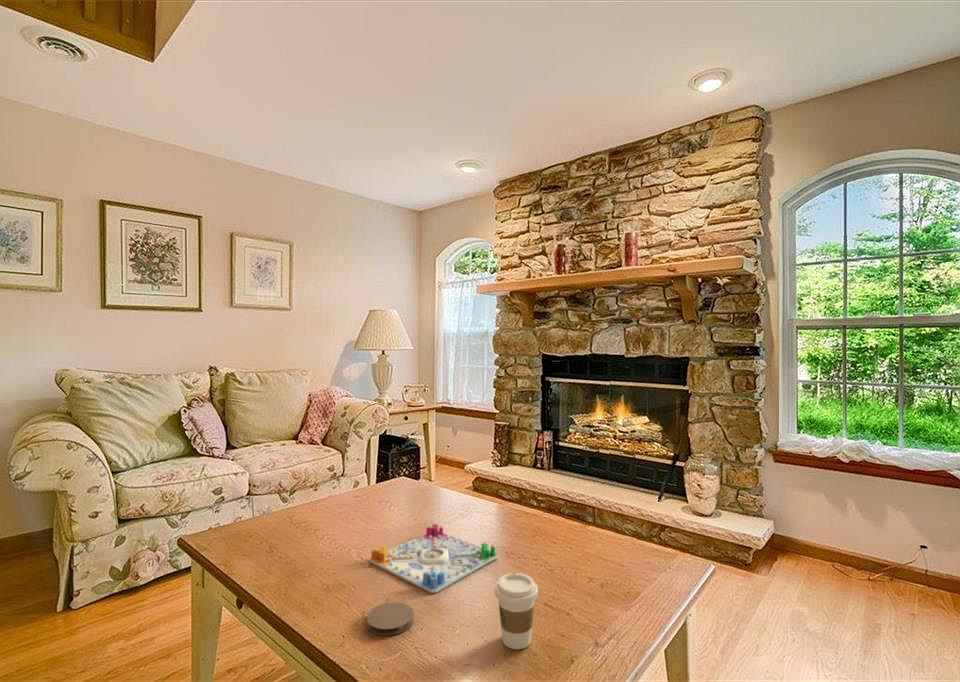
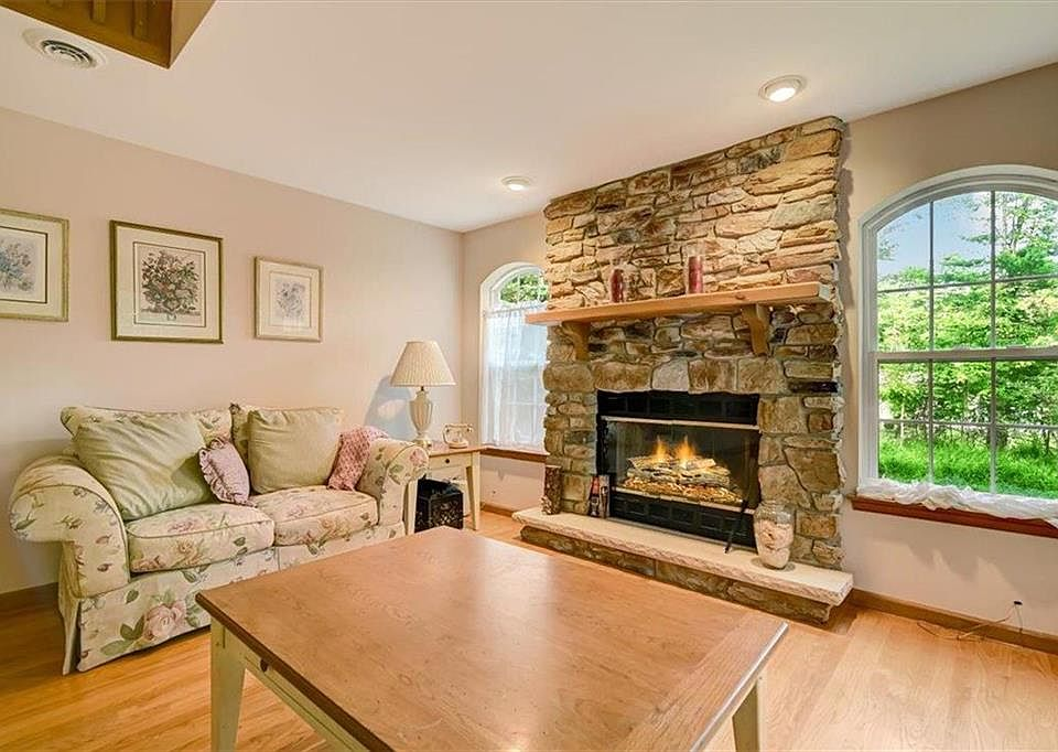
- board game [369,523,499,594]
- coffee cup [494,572,539,650]
- coaster [366,601,415,637]
